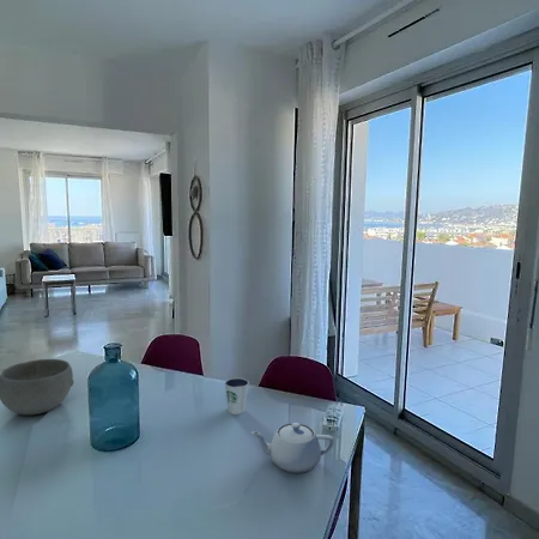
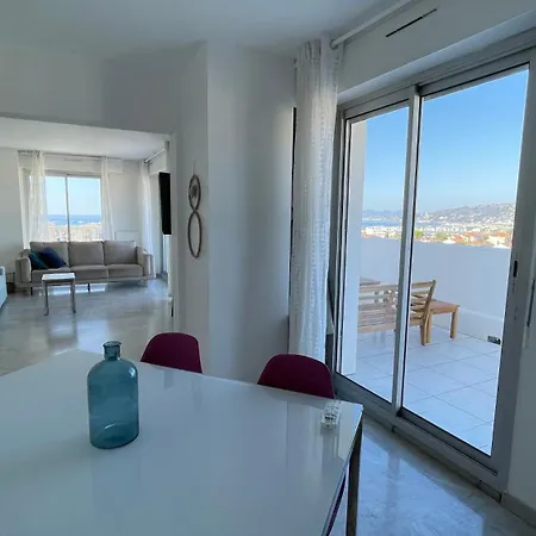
- teapot [250,422,335,474]
- dixie cup [224,376,250,416]
- bowl [0,358,74,416]
